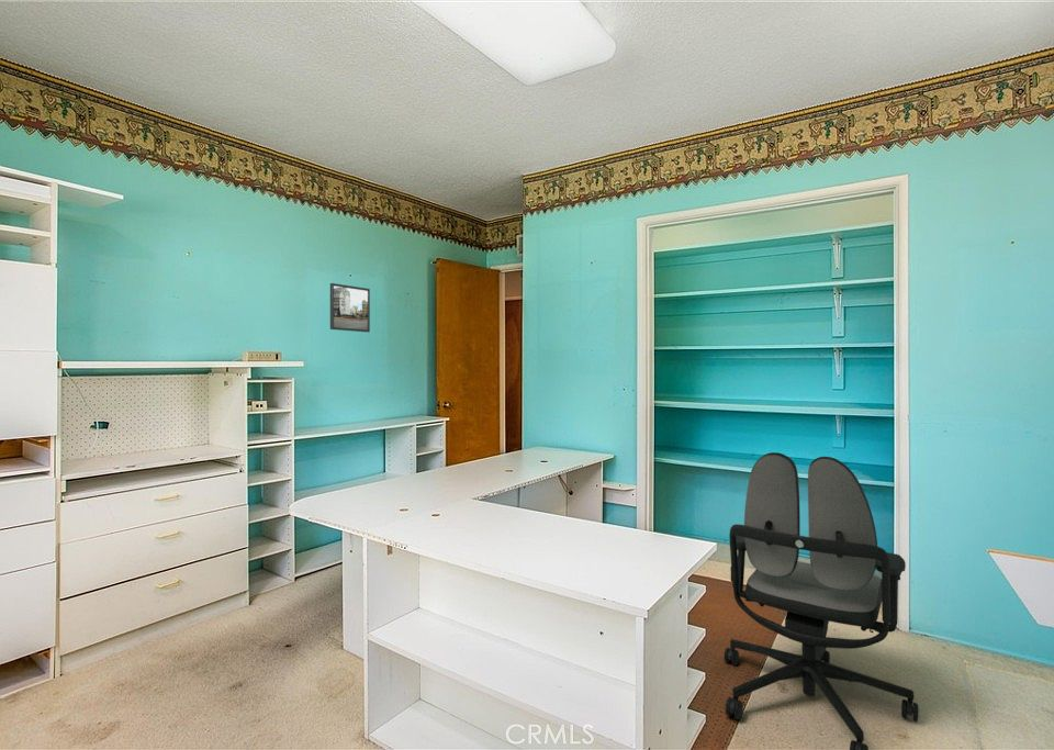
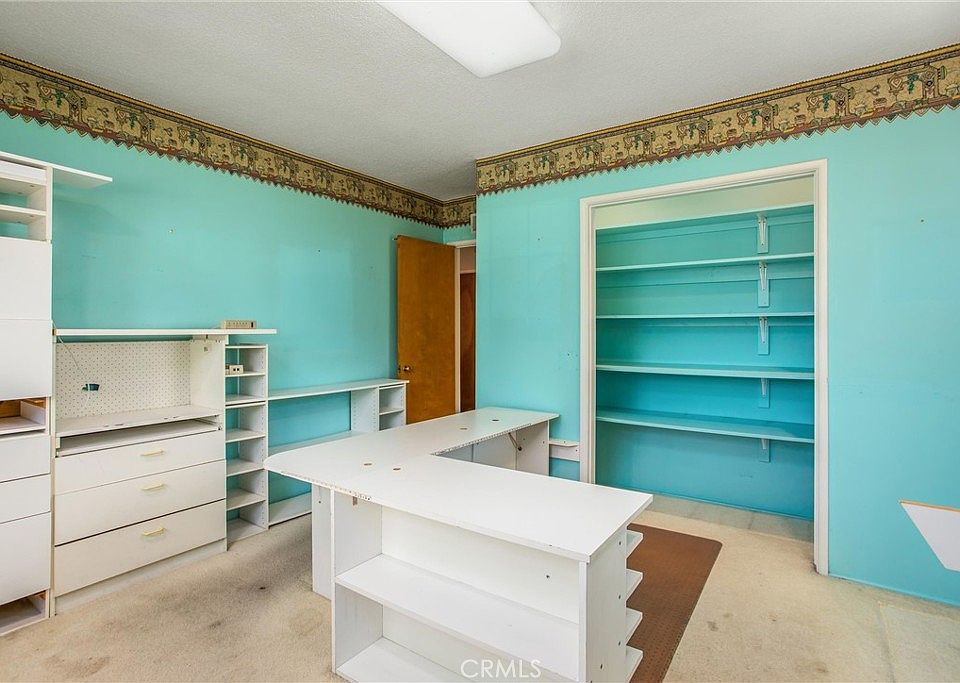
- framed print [329,282,371,334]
- office chair [724,451,919,750]
